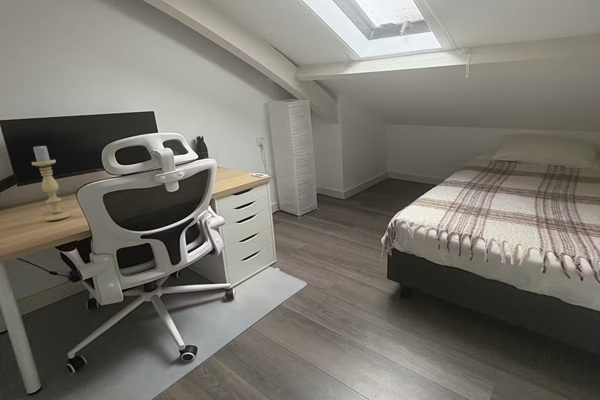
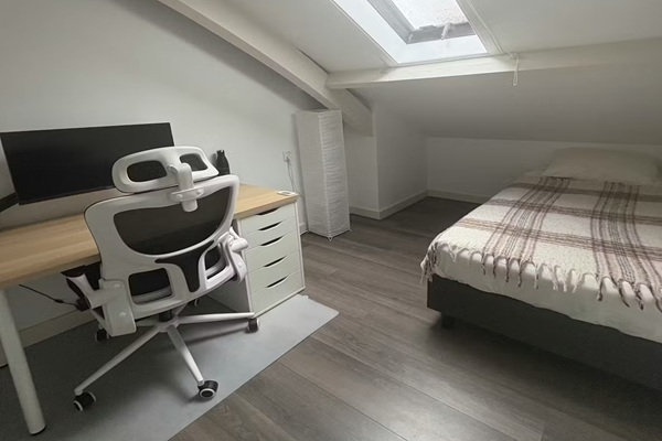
- candle holder [31,144,71,222]
